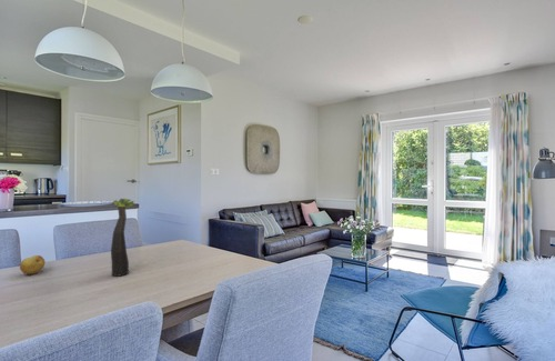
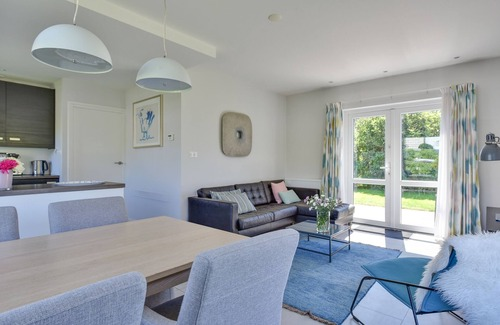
- plant [110,198,135,278]
- fruit [19,254,47,275]
